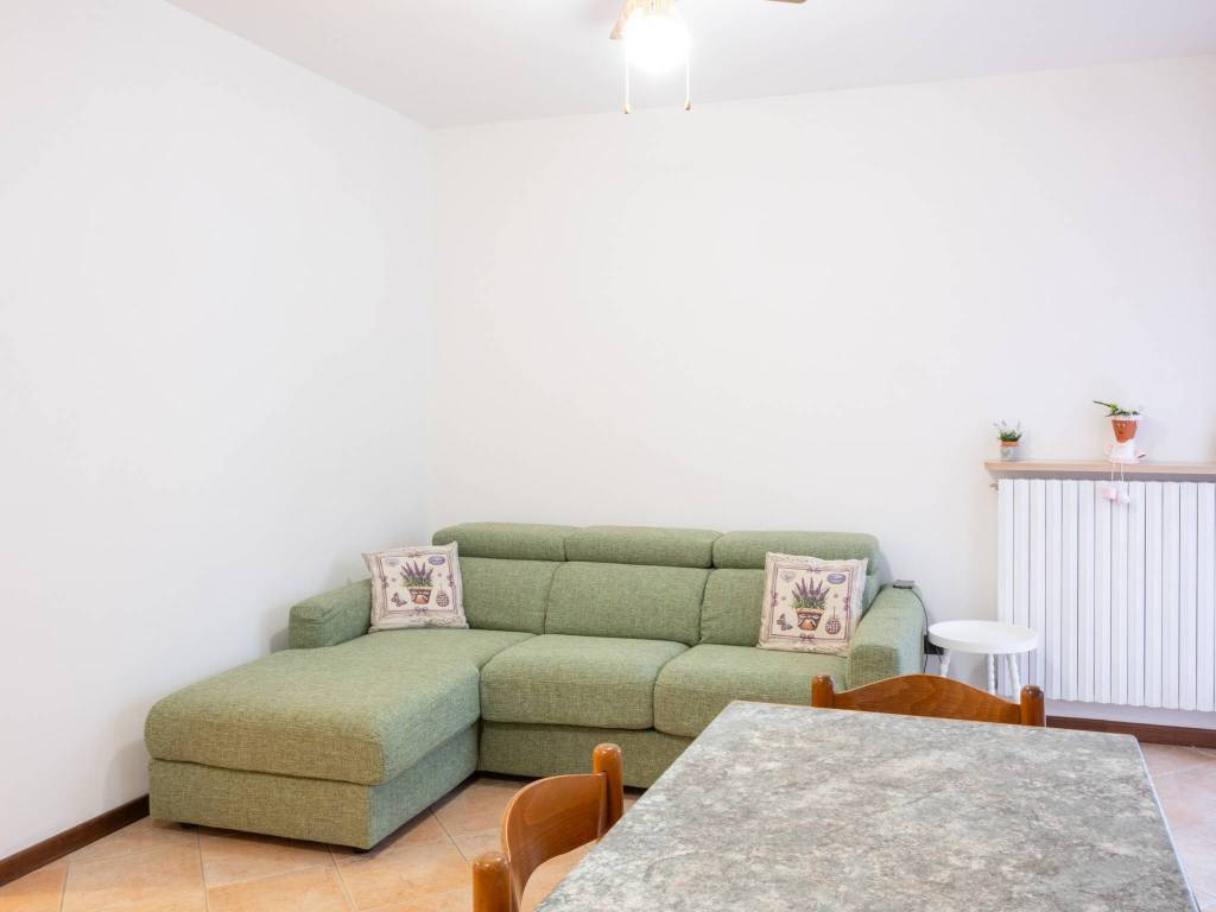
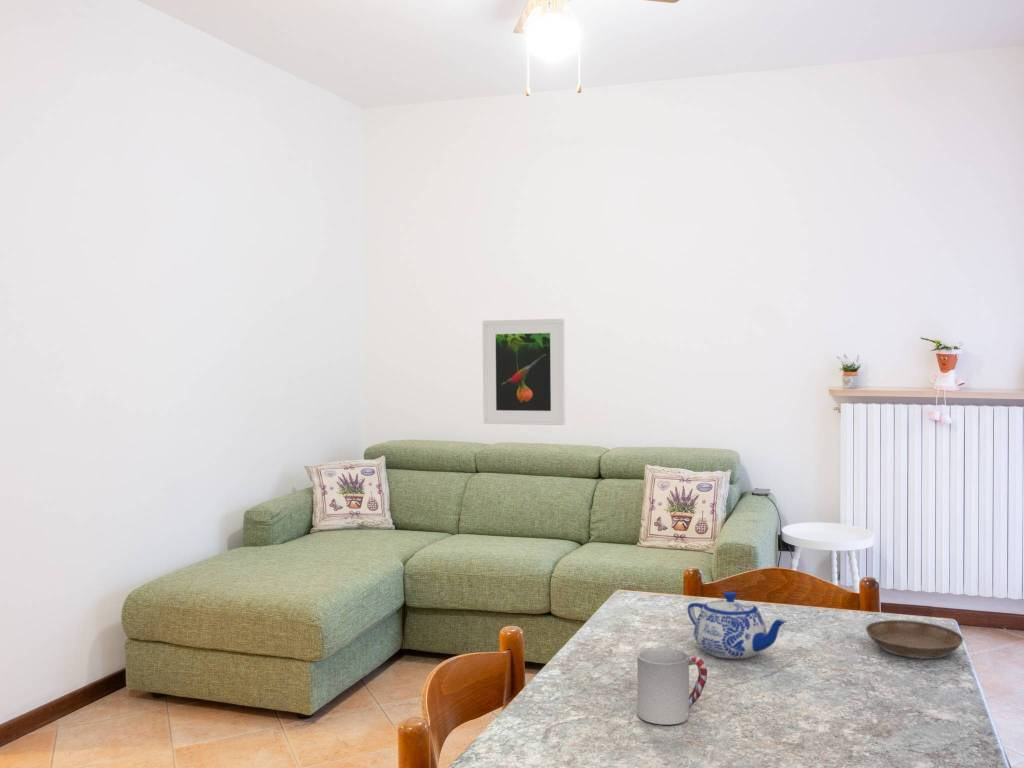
+ teapot [687,591,788,660]
+ saucer [865,619,964,660]
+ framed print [482,318,566,426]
+ cup [636,647,708,726]
